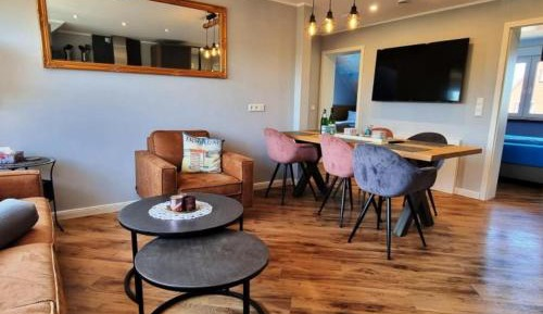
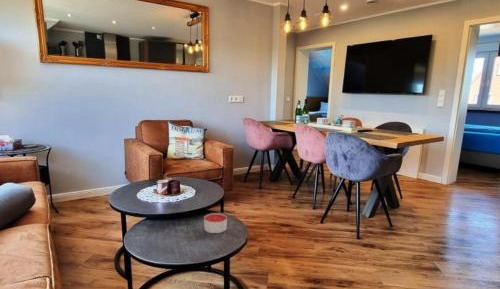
+ candle [203,212,228,234]
